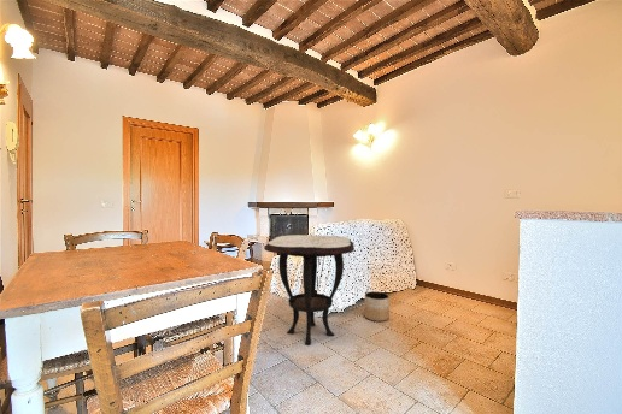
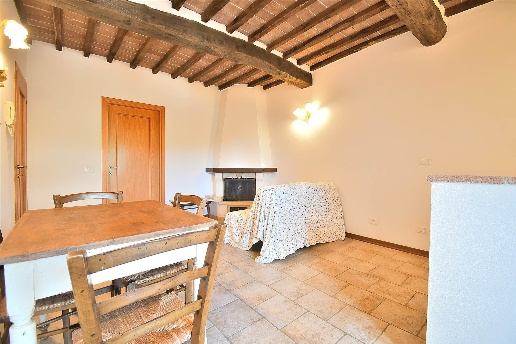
- side table [263,233,356,347]
- planter [363,290,391,323]
